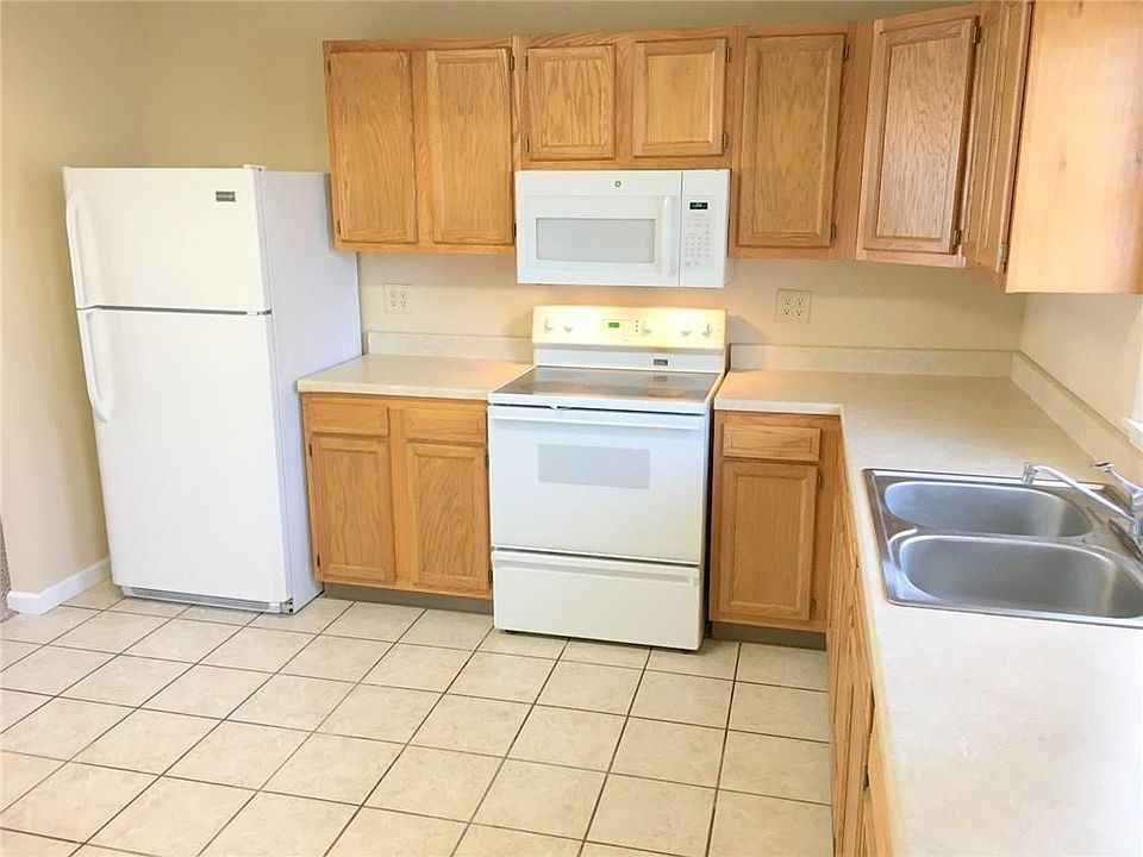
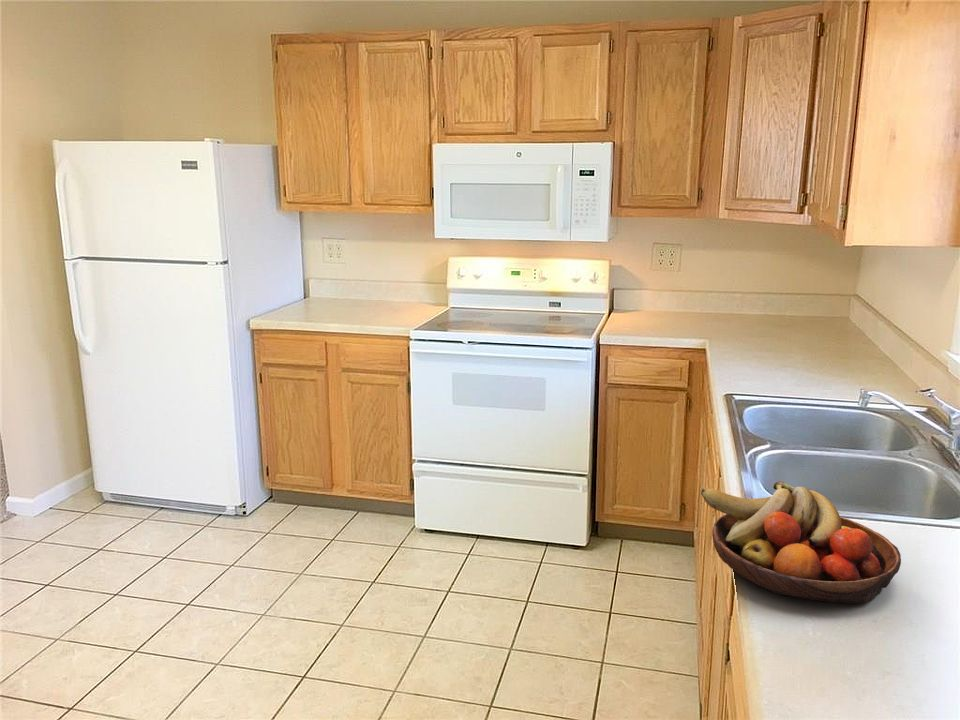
+ fruit bowl [700,480,902,604]
